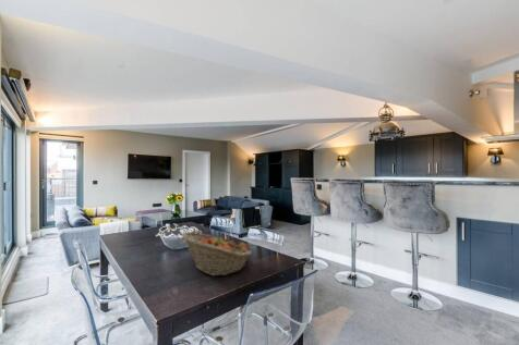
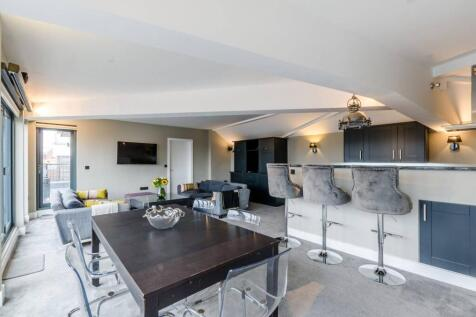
- fruit basket [181,231,253,278]
